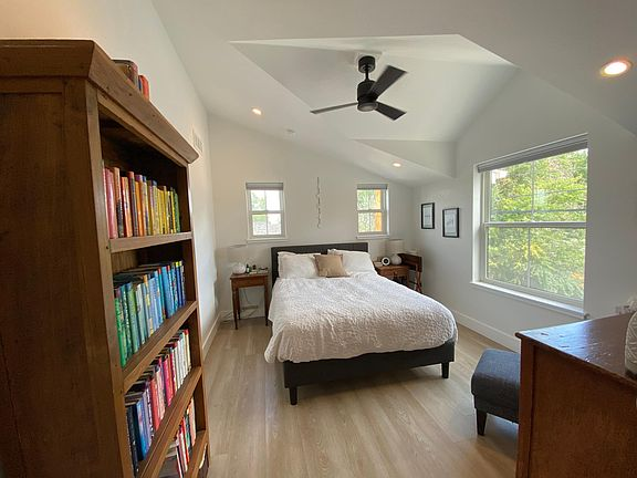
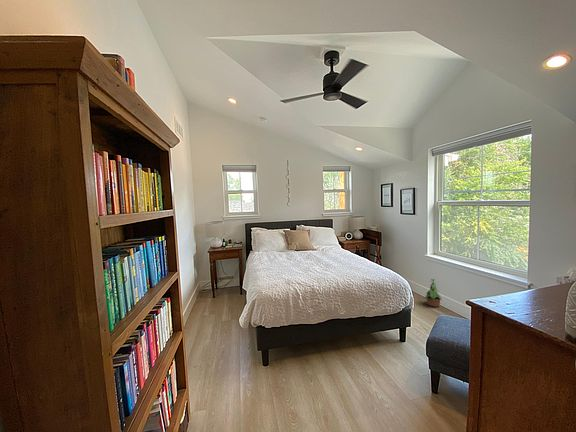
+ potted plant [424,278,443,308]
